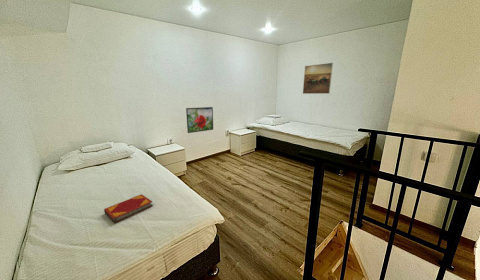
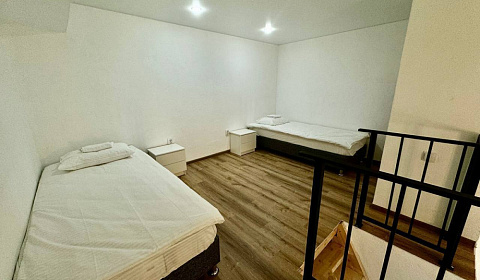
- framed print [185,106,214,134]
- hardback book [103,193,154,224]
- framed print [302,62,334,95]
